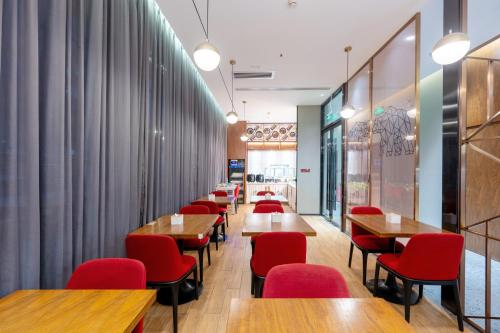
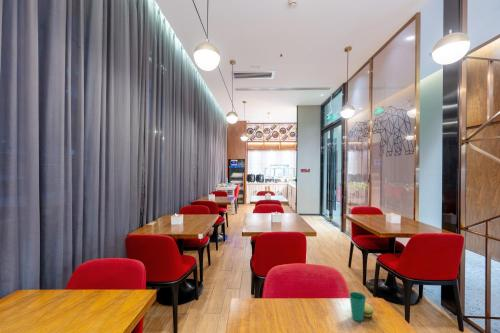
+ cup [348,291,375,322]
